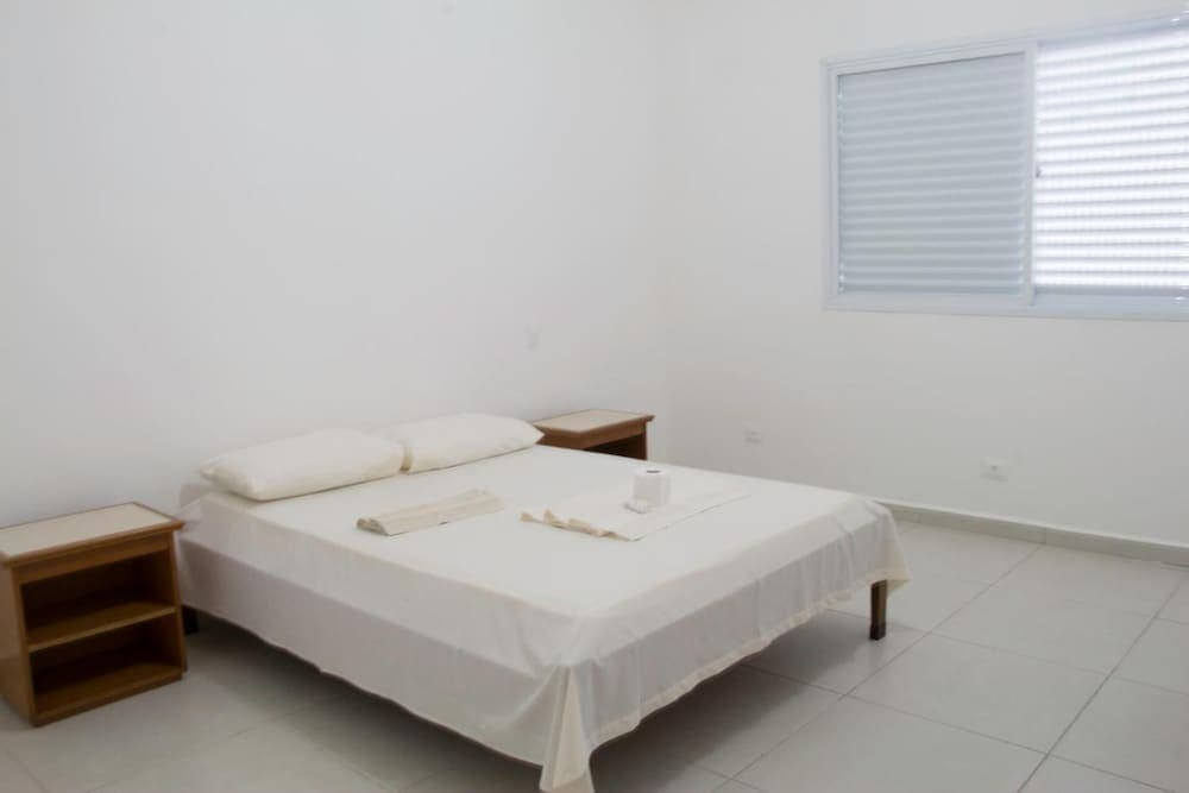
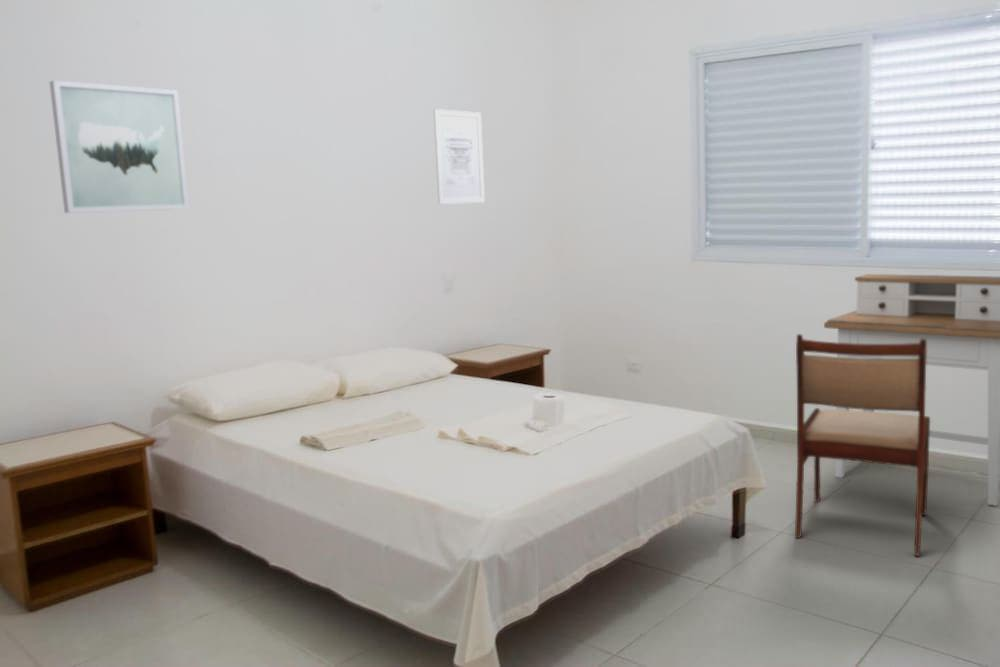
+ wall art [433,108,486,205]
+ desk [823,273,1000,507]
+ dining chair [794,333,931,557]
+ wall art [49,79,190,214]
